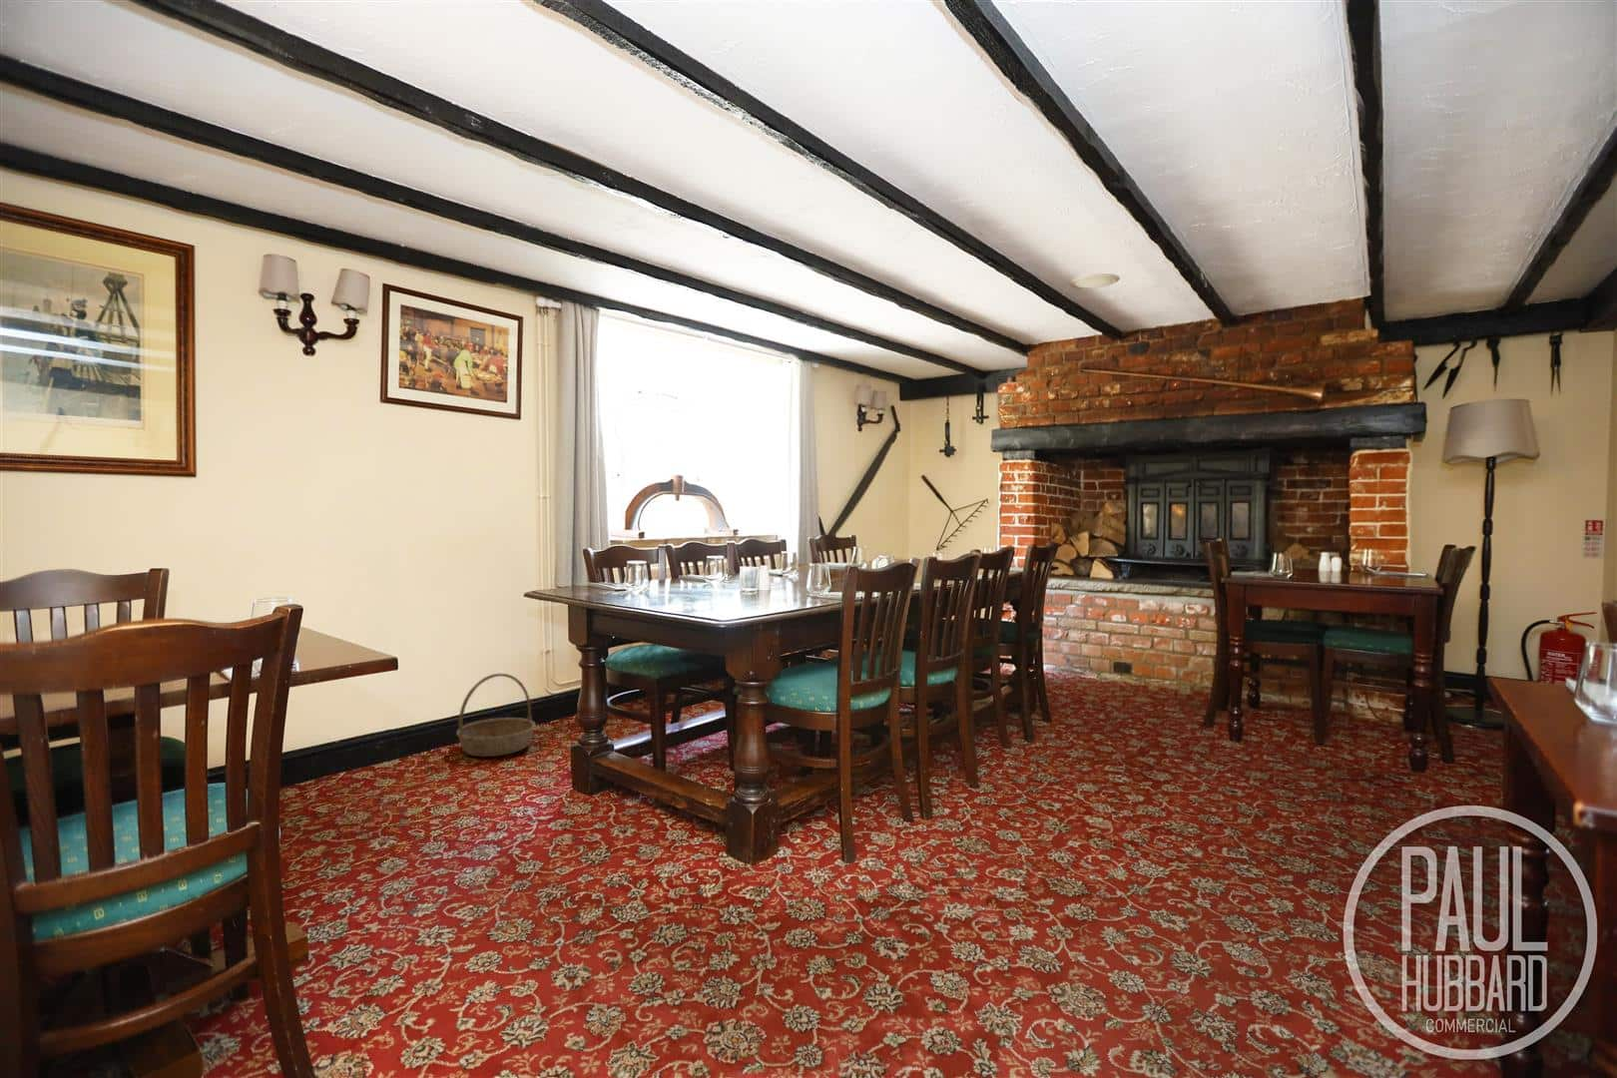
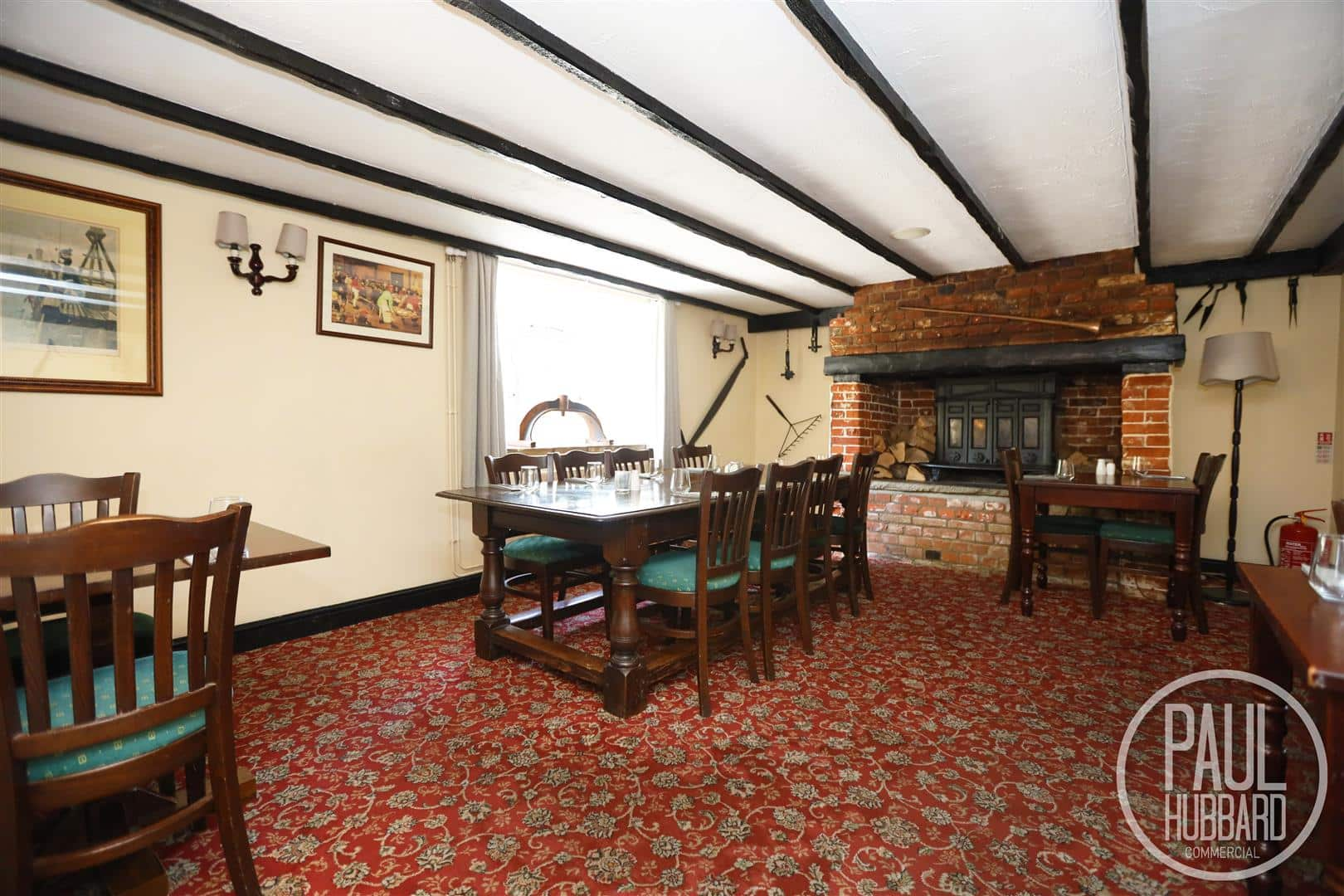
- basket [455,673,537,758]
